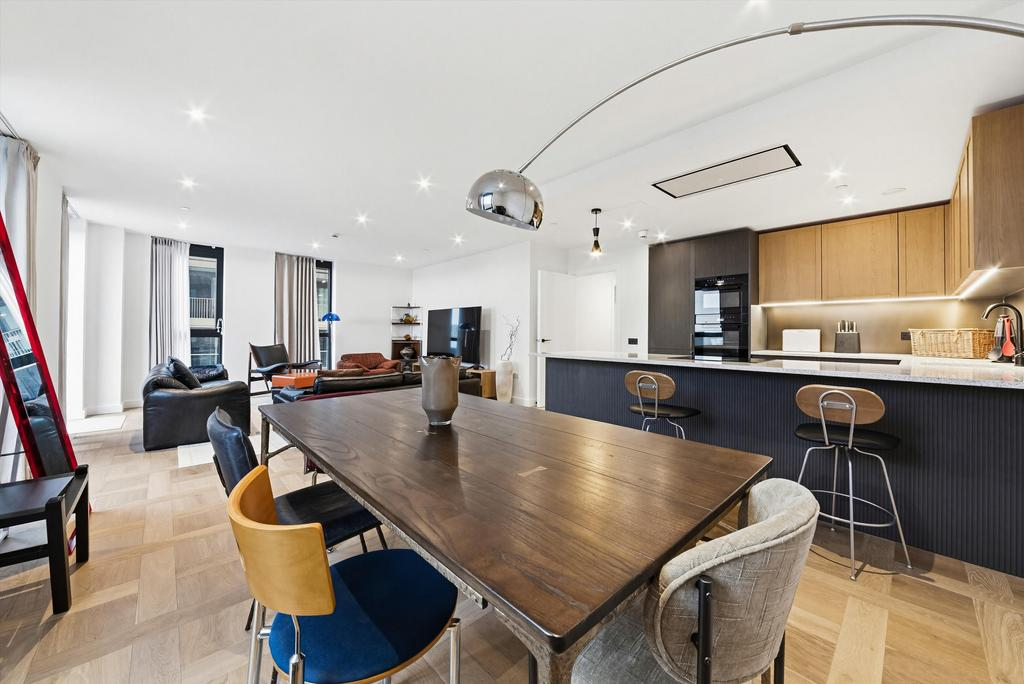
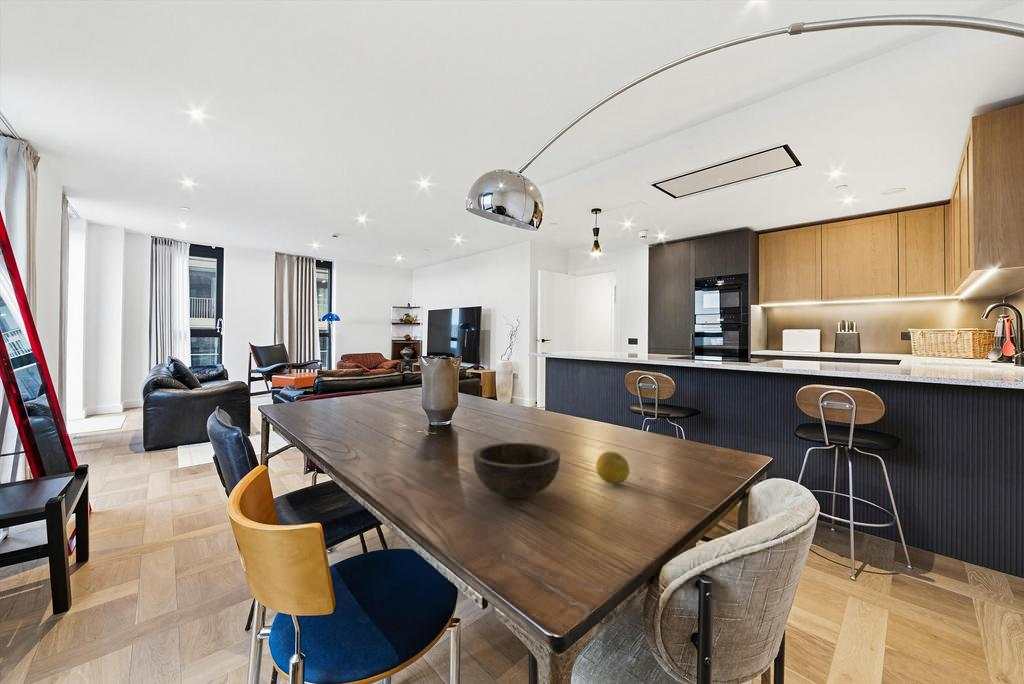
+ fruit [595,451,631,485]
+ bowl [472,442,561,499]
